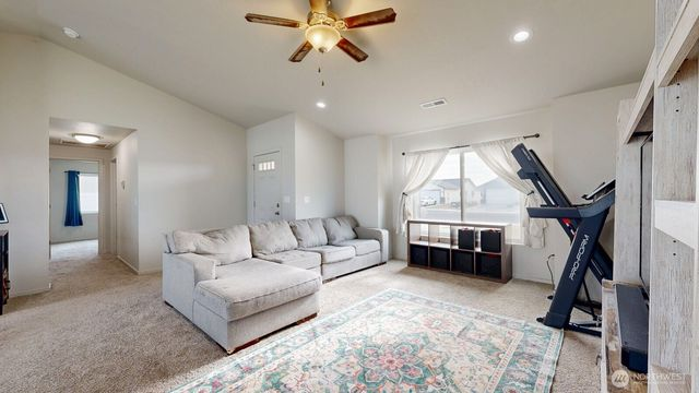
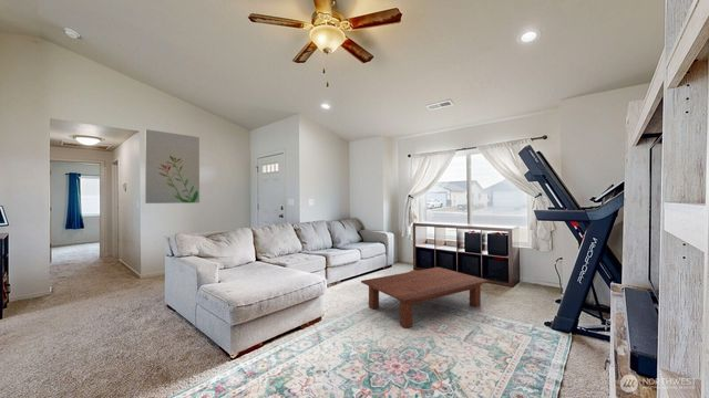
+ coffee table [360,266,490,329]
+ wall art [144,128,201,205]
